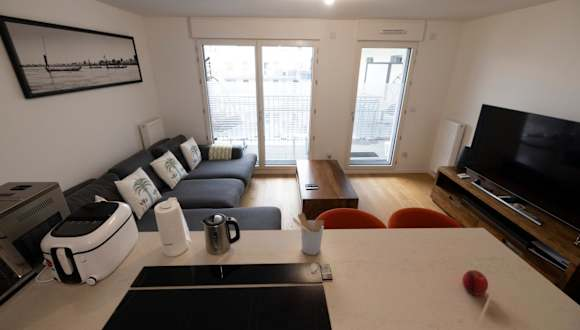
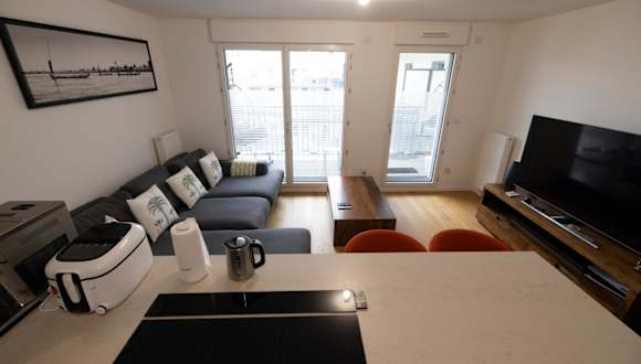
- fruit [461,269,489,297]
- utensil holder [292,212,325,256]
